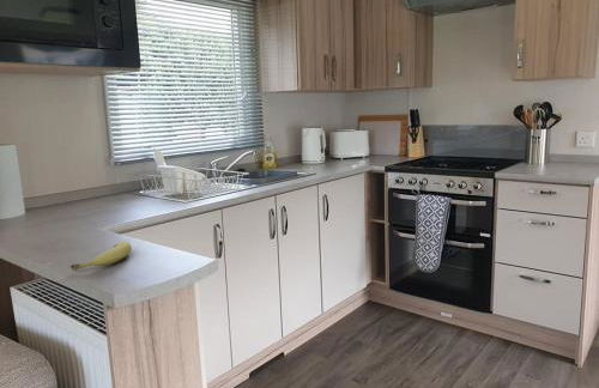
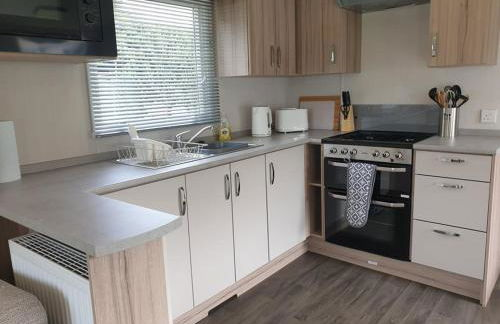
- fruit [69,240,133,272]
